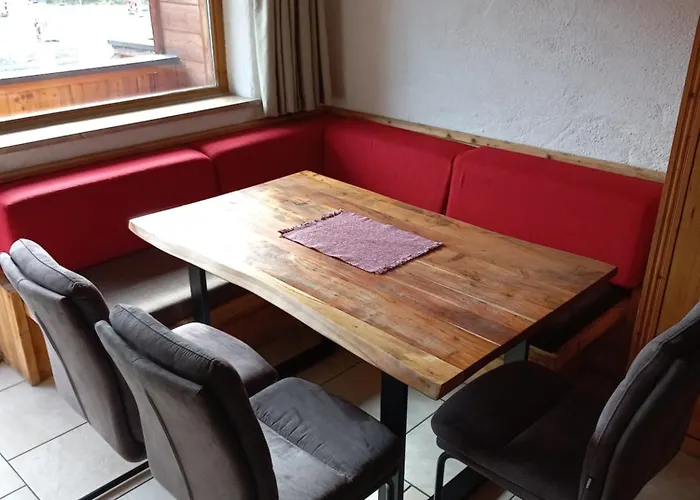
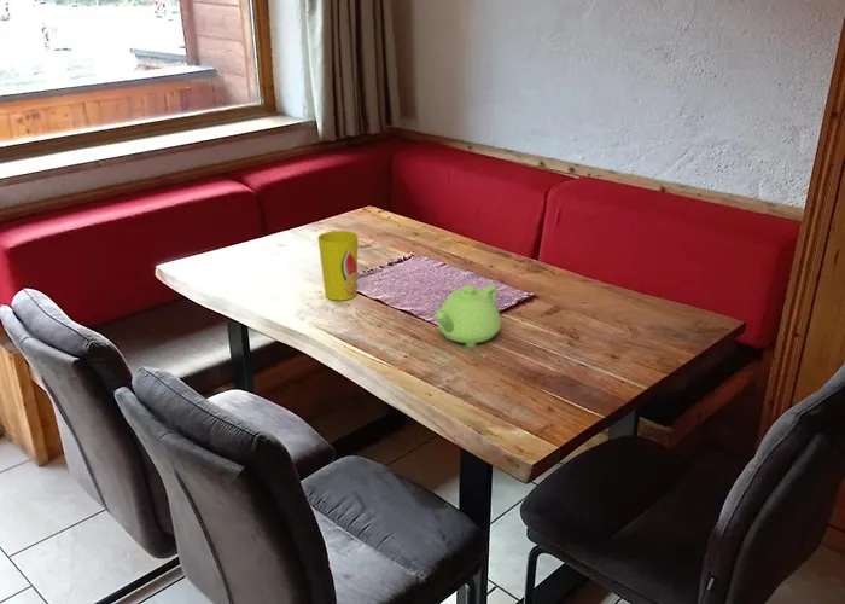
+ teapot [433,284,502,348]
+ cup [316,230,360,302]
